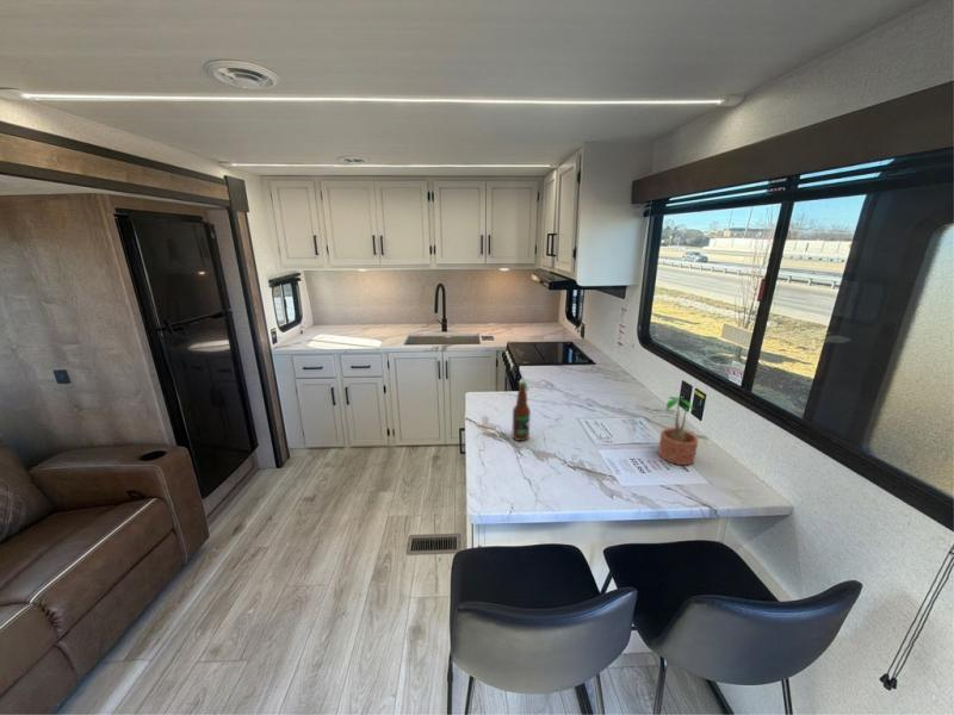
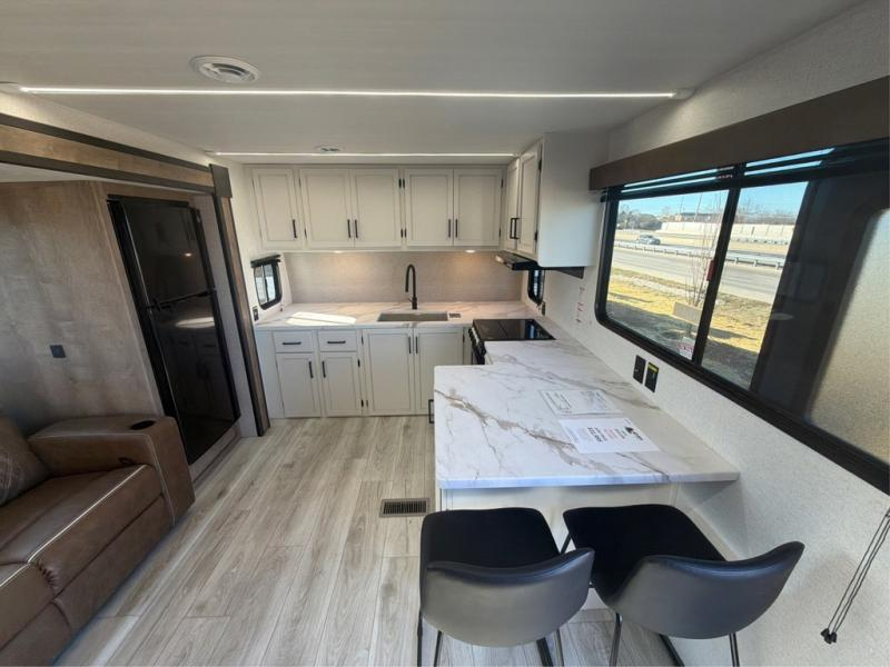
- potted plant [657,396,700,466]
- bottle [510,381,532,442]
